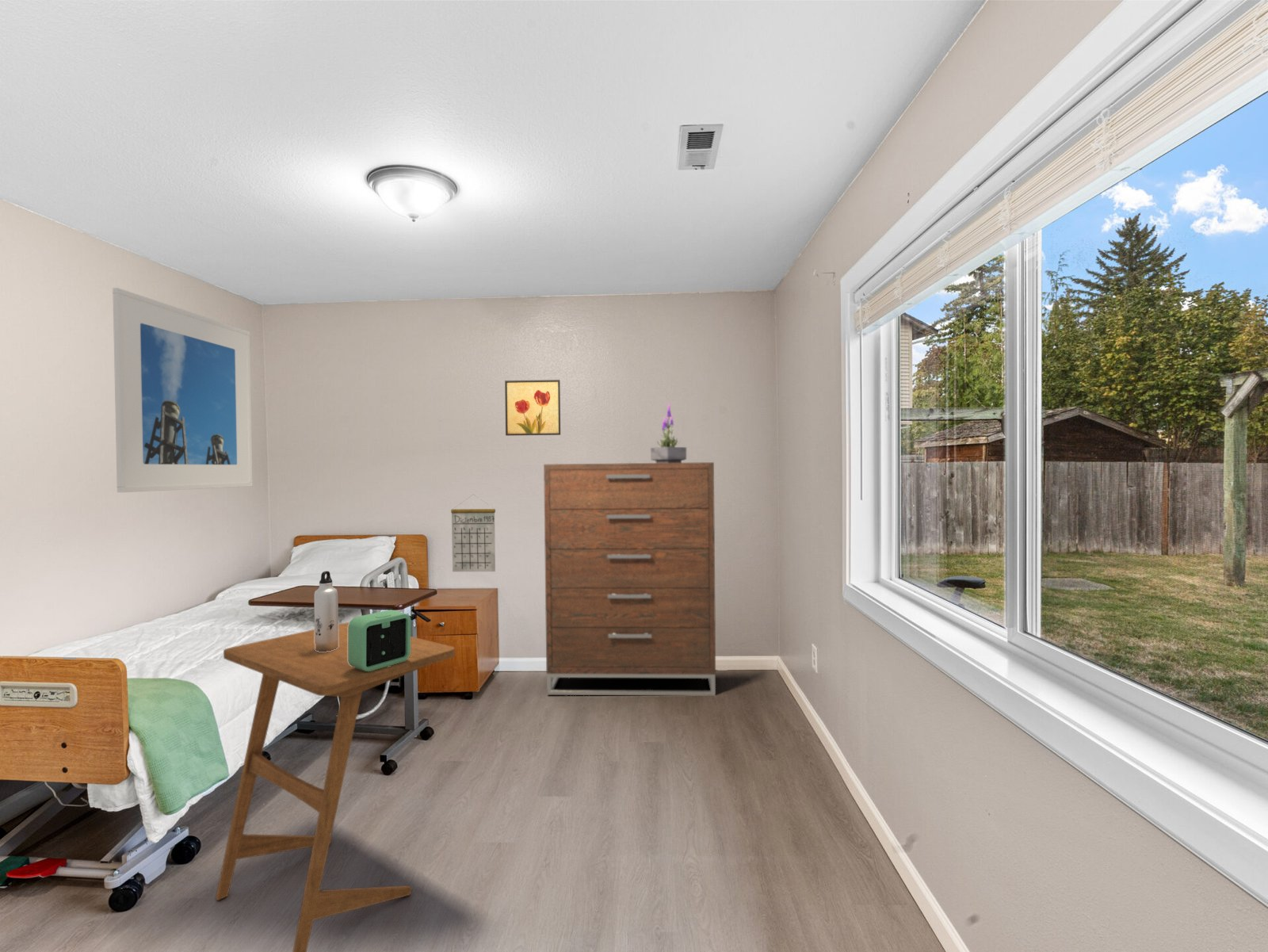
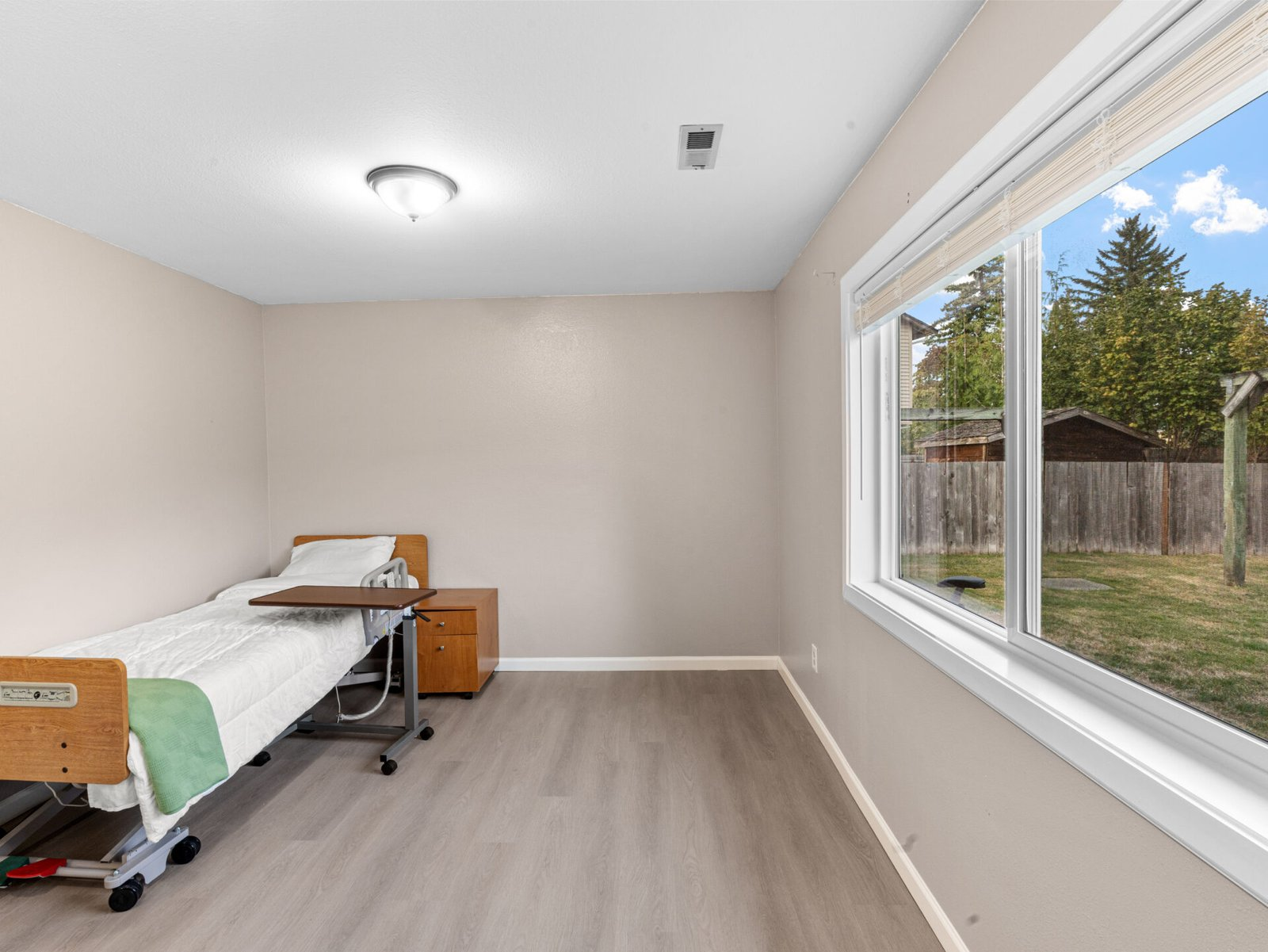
- water bottle [313,571,339,652]
- calendar [450,494,496,572]
- dresser [543,461,716,696]
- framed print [112,287,254,493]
- alarm clock [348,609,412,672]
- potted plant [650,402,687,463]
- side table [215,621,456,952]
- wall art [504,379,561,437]
